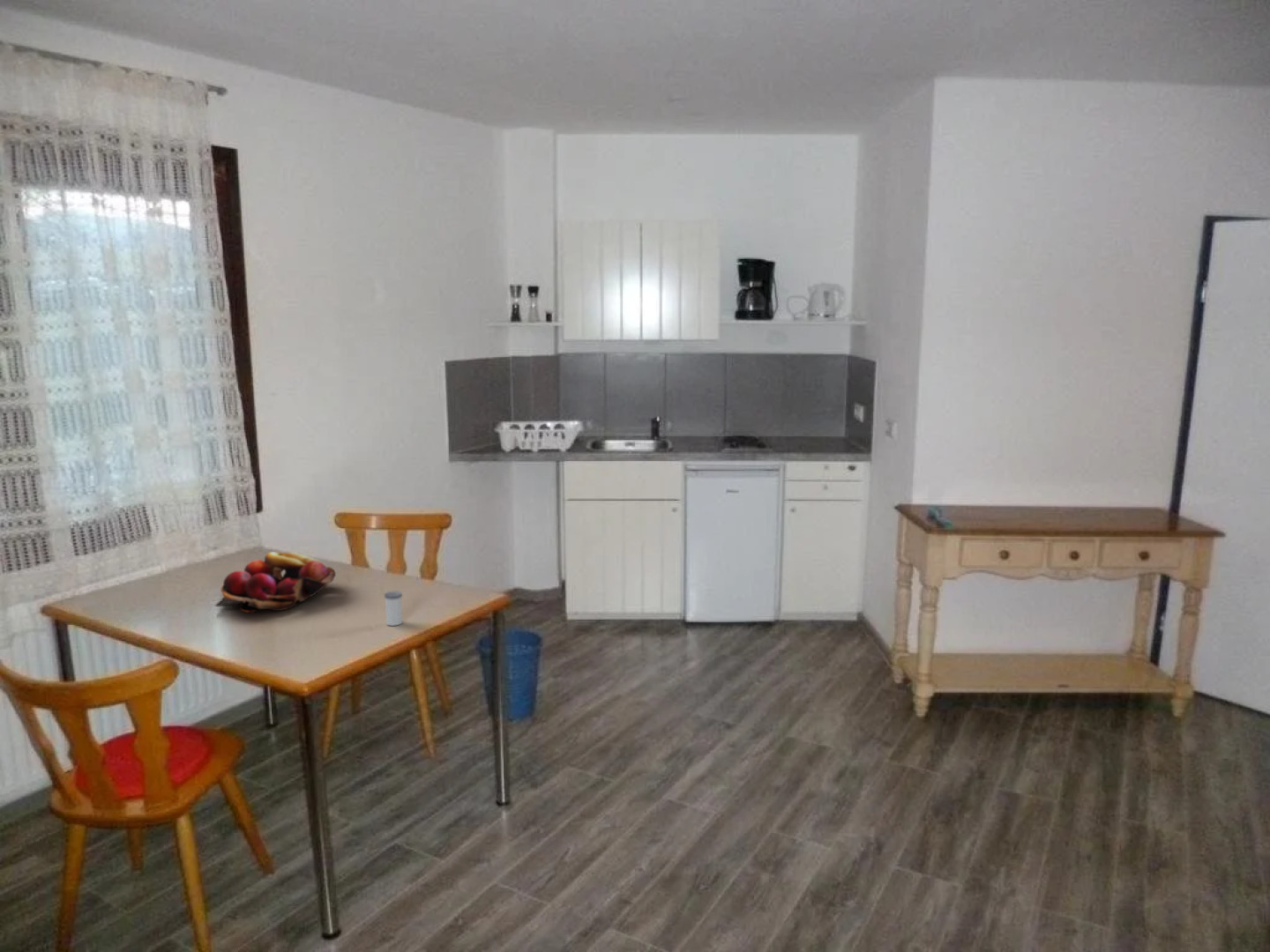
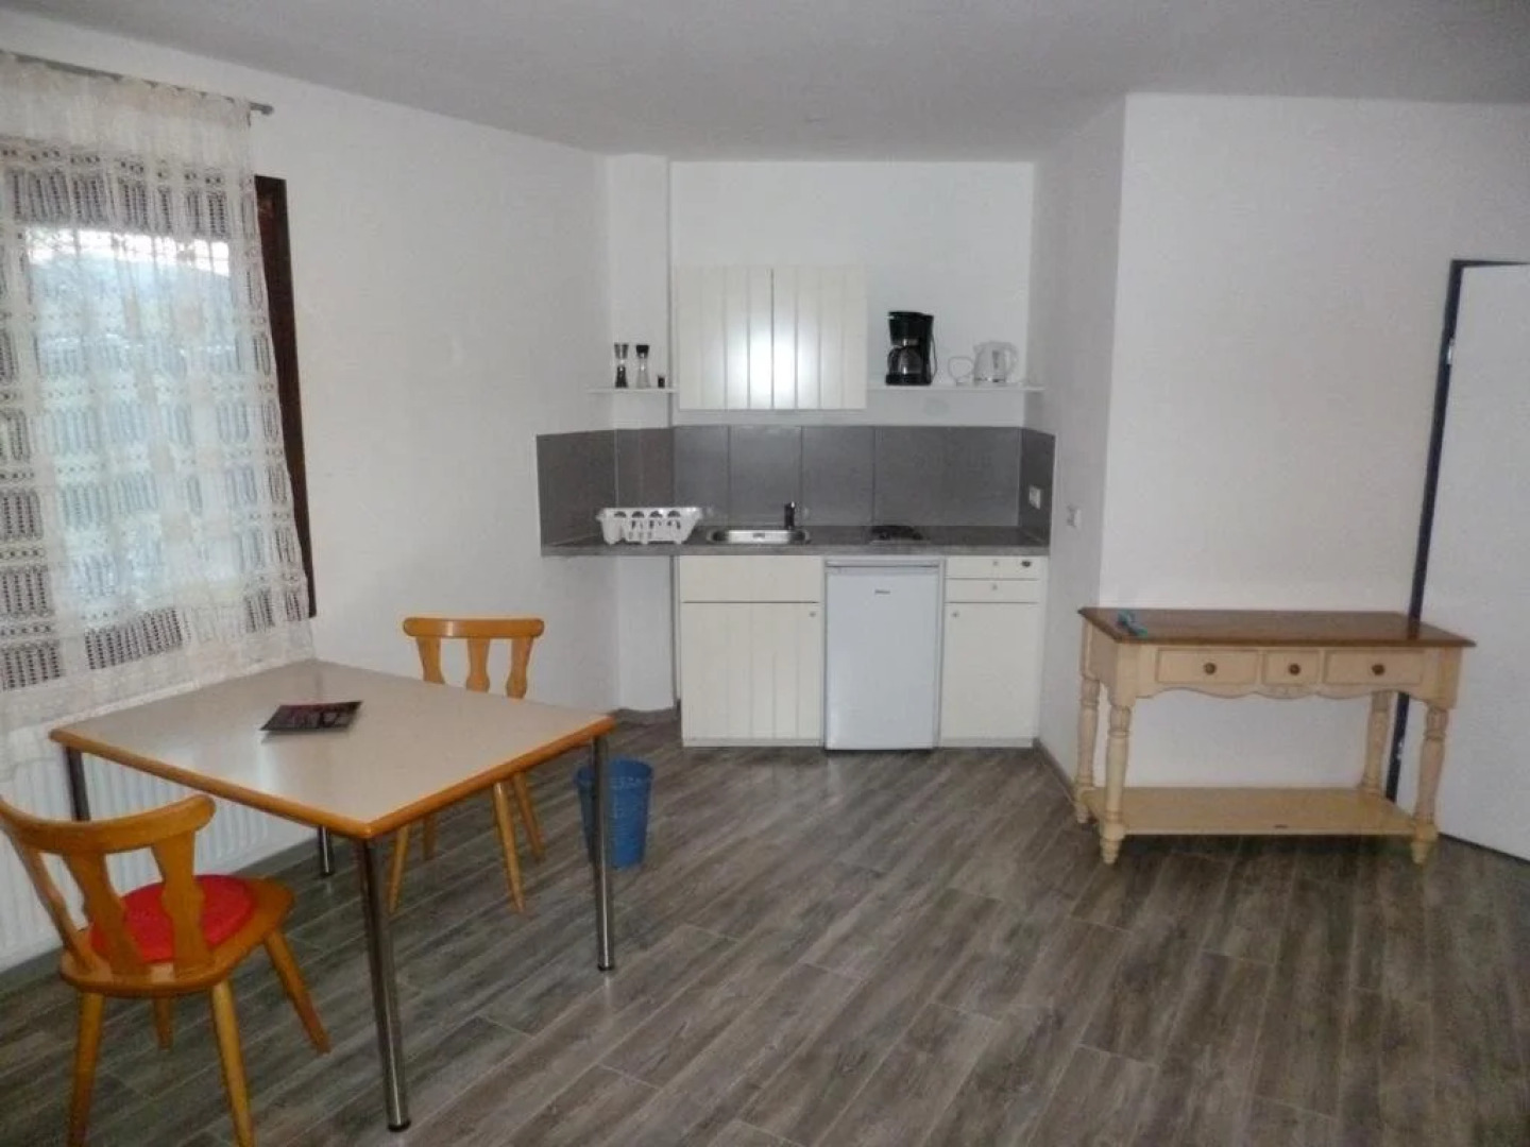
- salt shaker [384,591,404,627]
- fruit basket [220,551,337,614]
